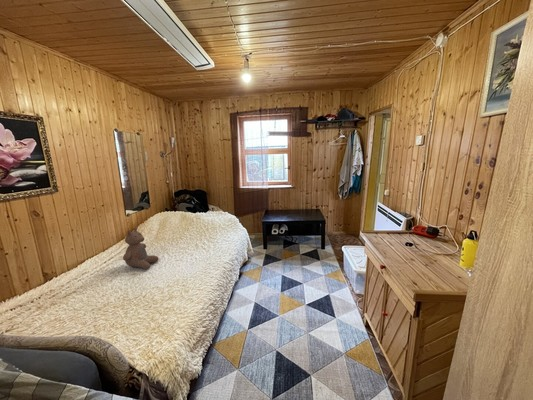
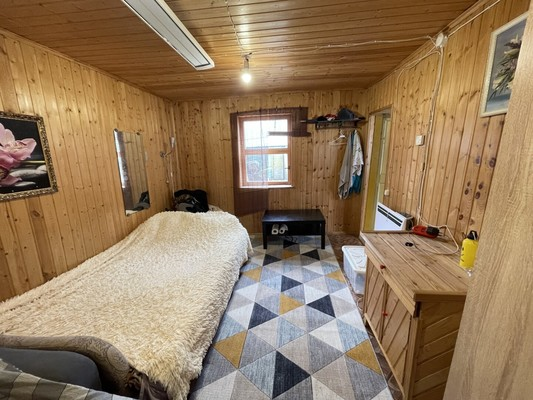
- bear [122,226,160,270]
